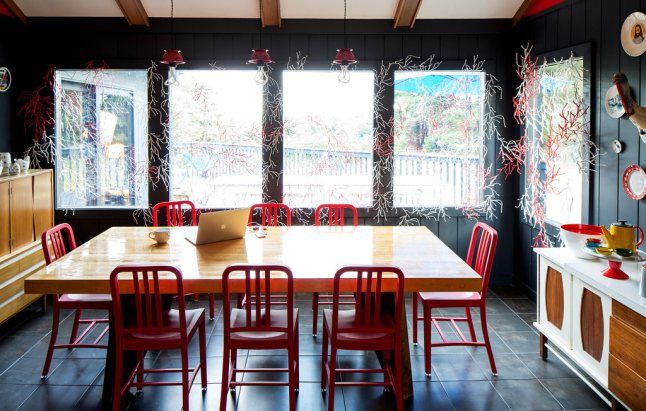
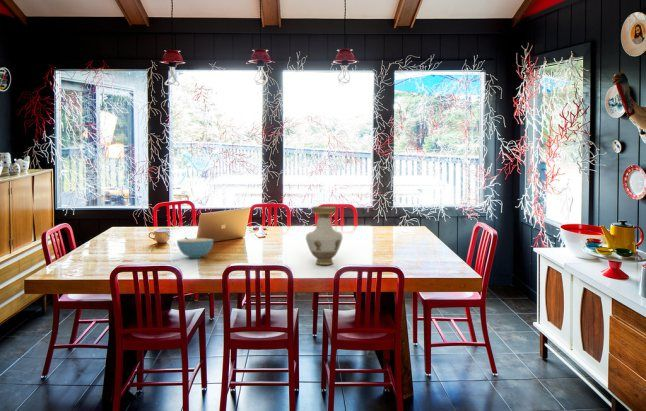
+ vase [305,205,344,266]
+ cereal bowl [176,237,214,259]
